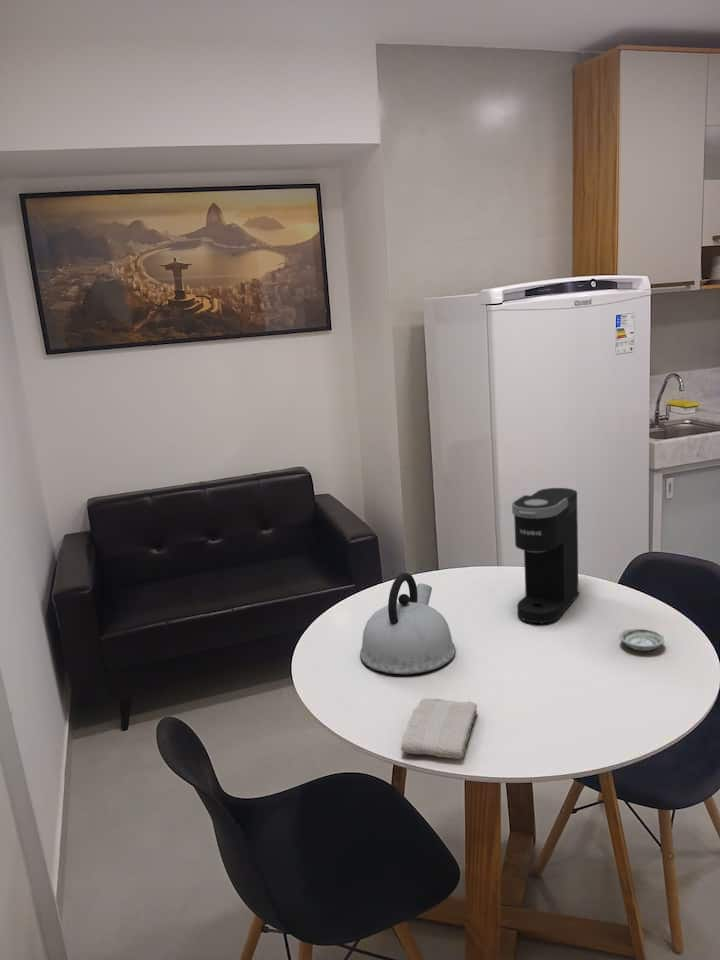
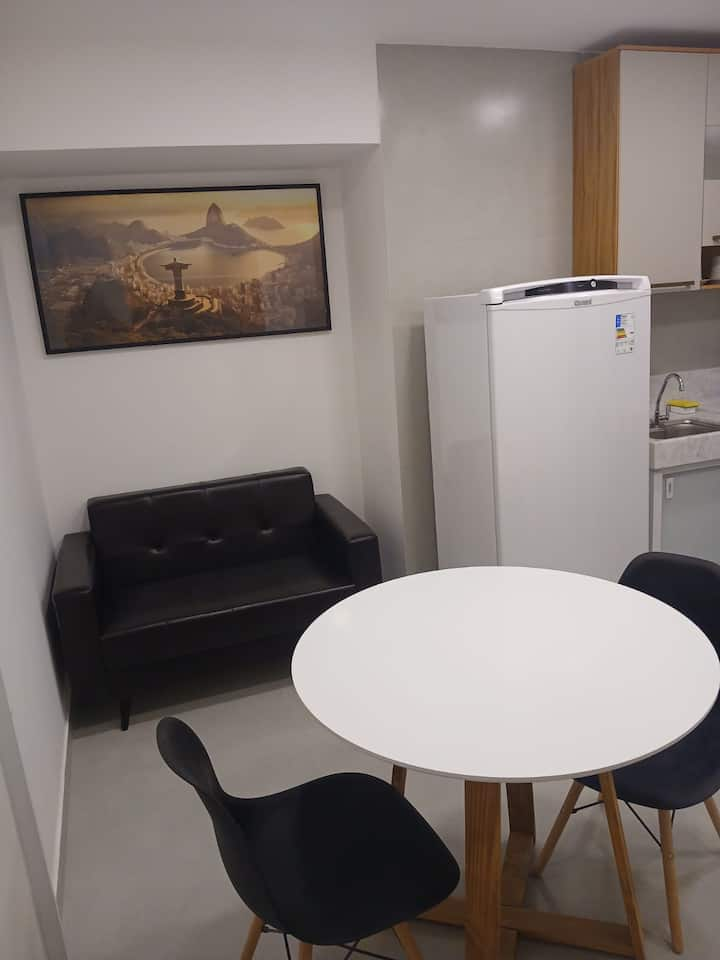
- kettle [359,572,457,675]
- washcloth [400,697,478,760]
- coffee maker [511,487,580,624]
- saucer [618,627,665,652]
